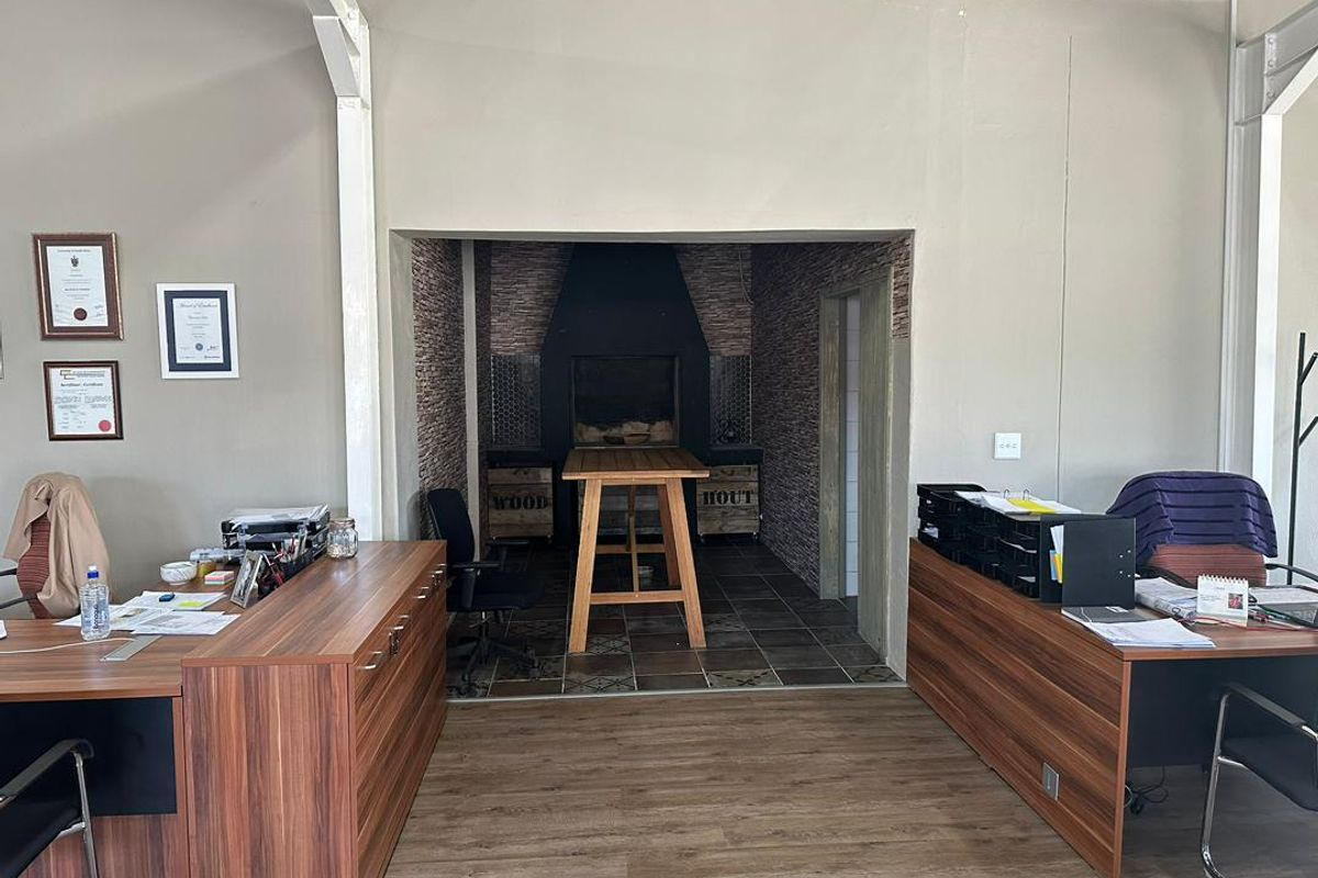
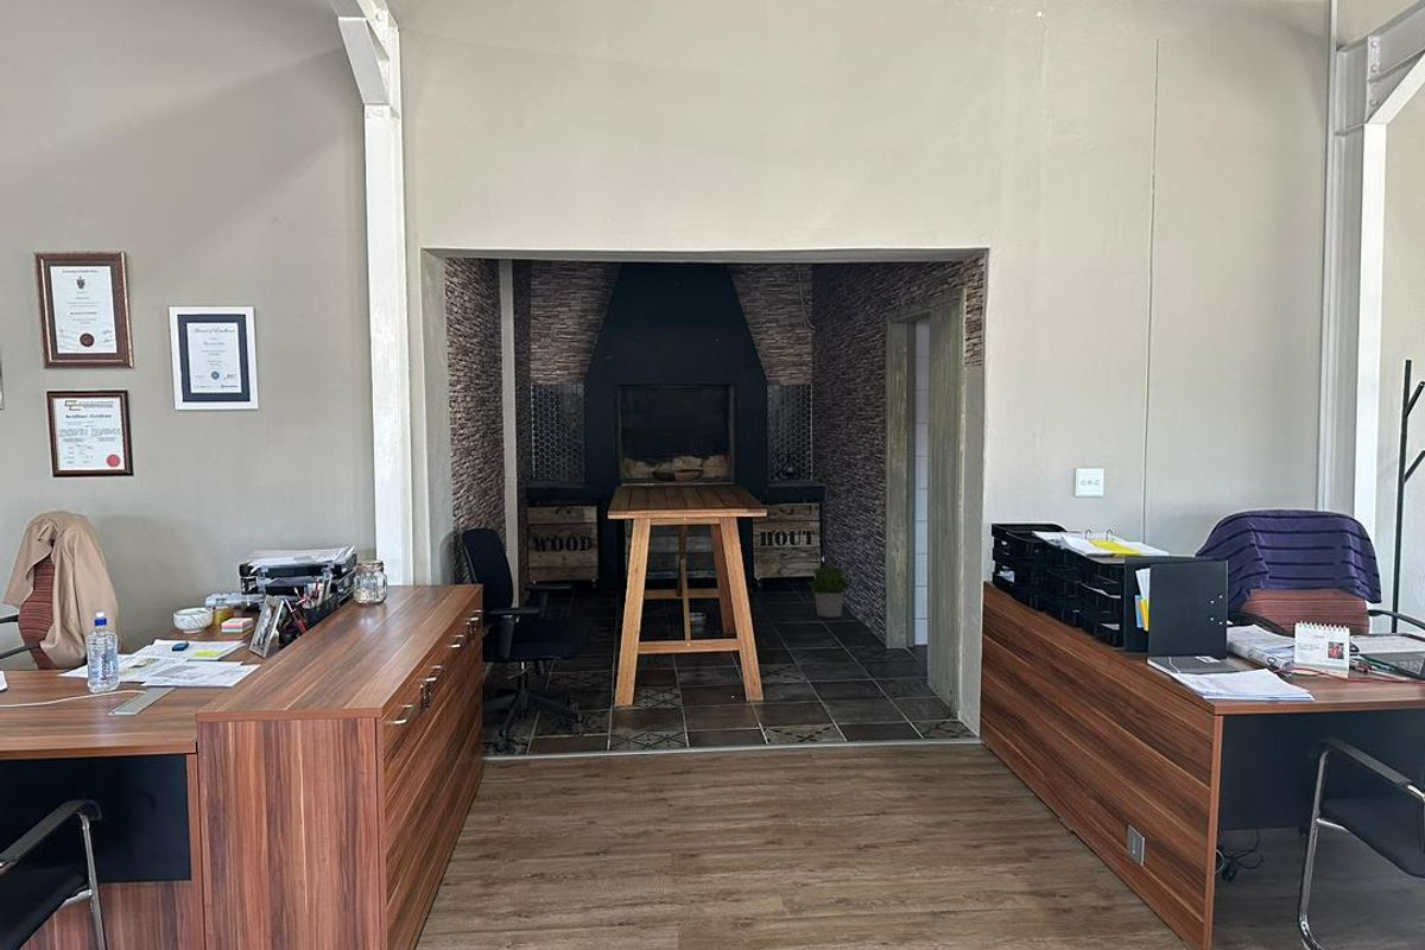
+ potted plant [805,564,850,619]
